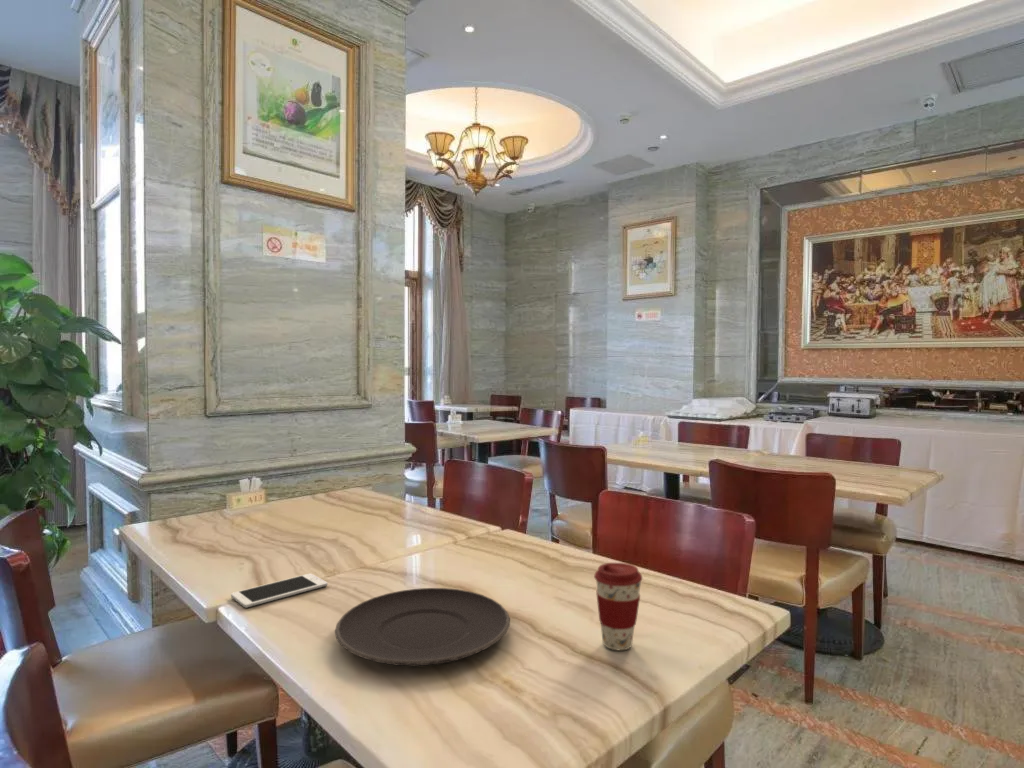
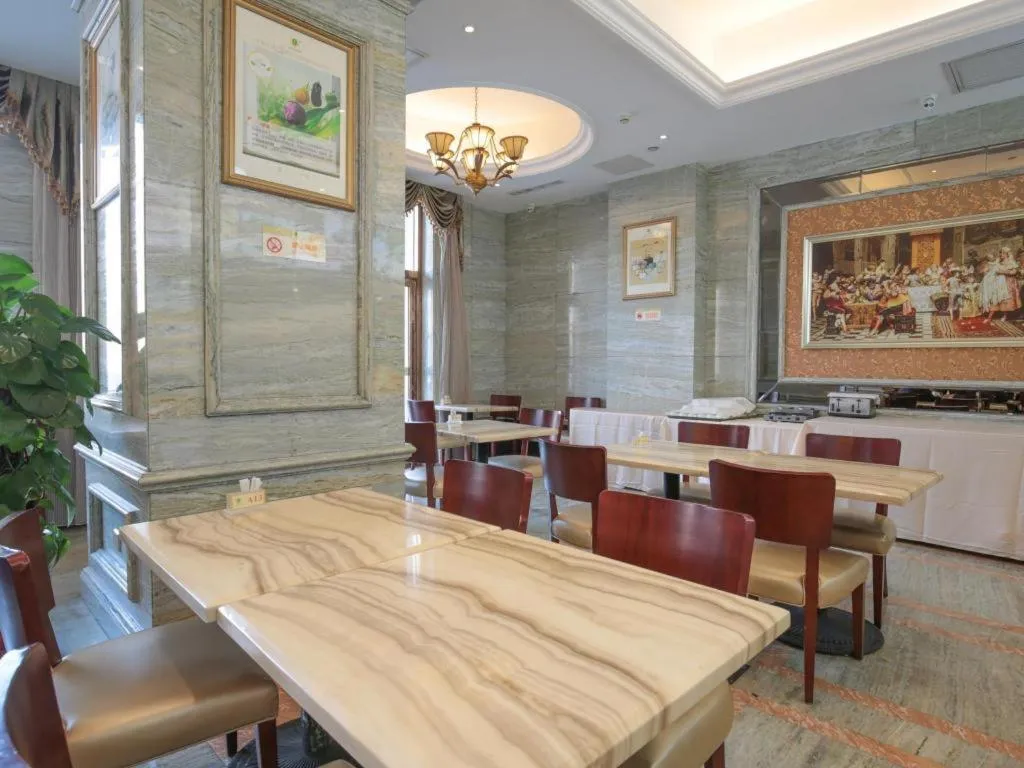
- plate [334,587,511,667]
- cell phone [230,572,329,609]
- coffee cup [593,562,643,651]
